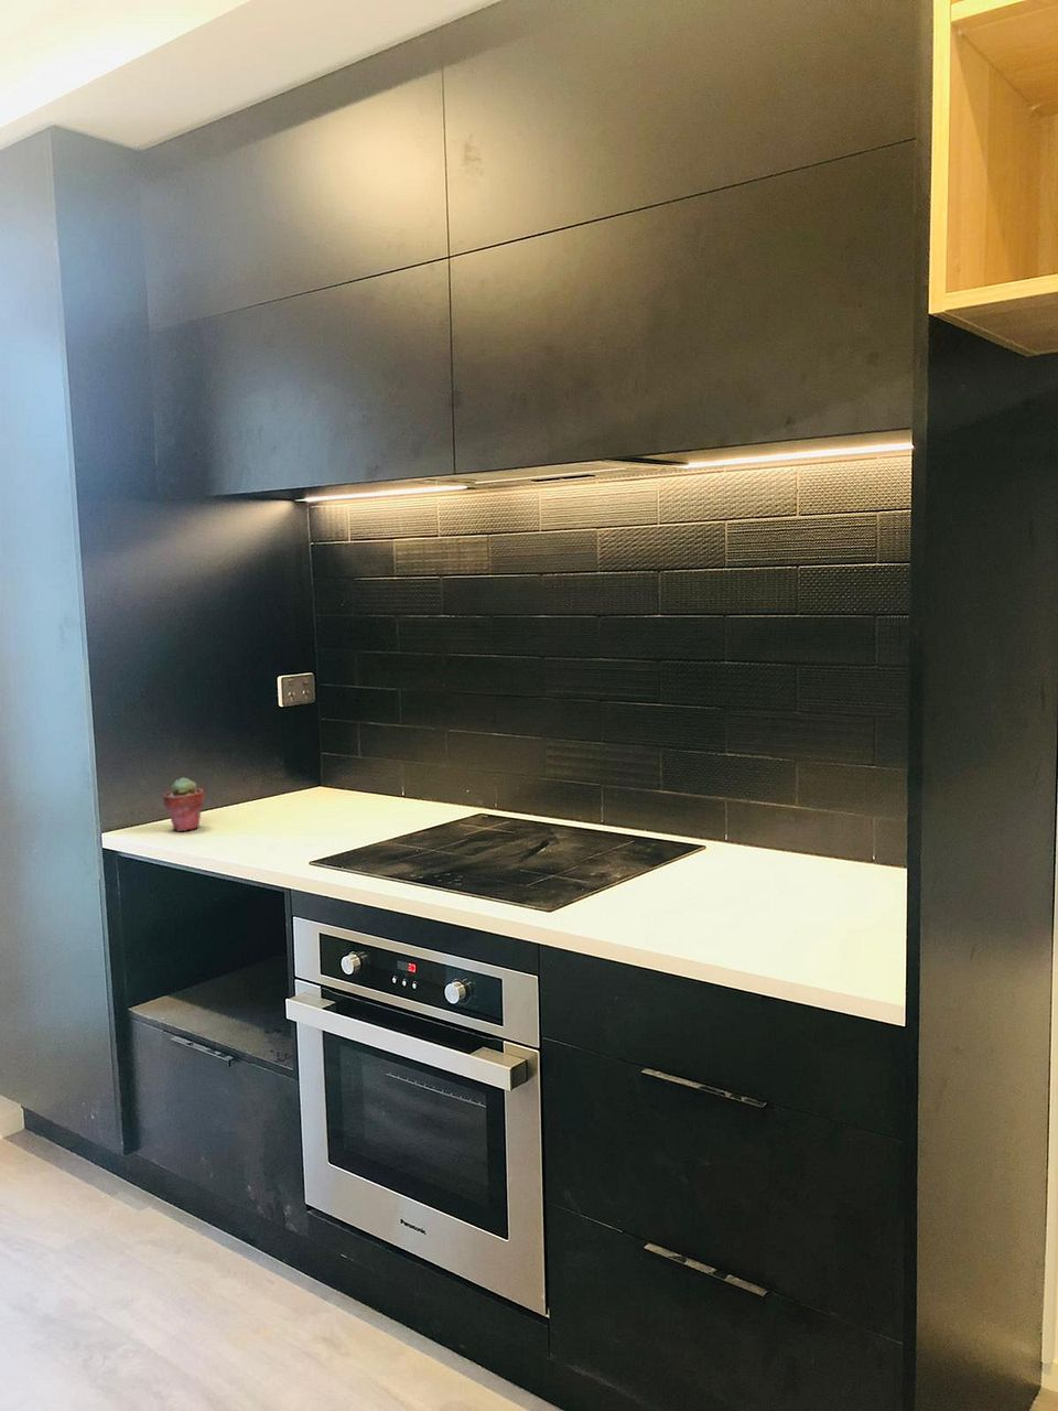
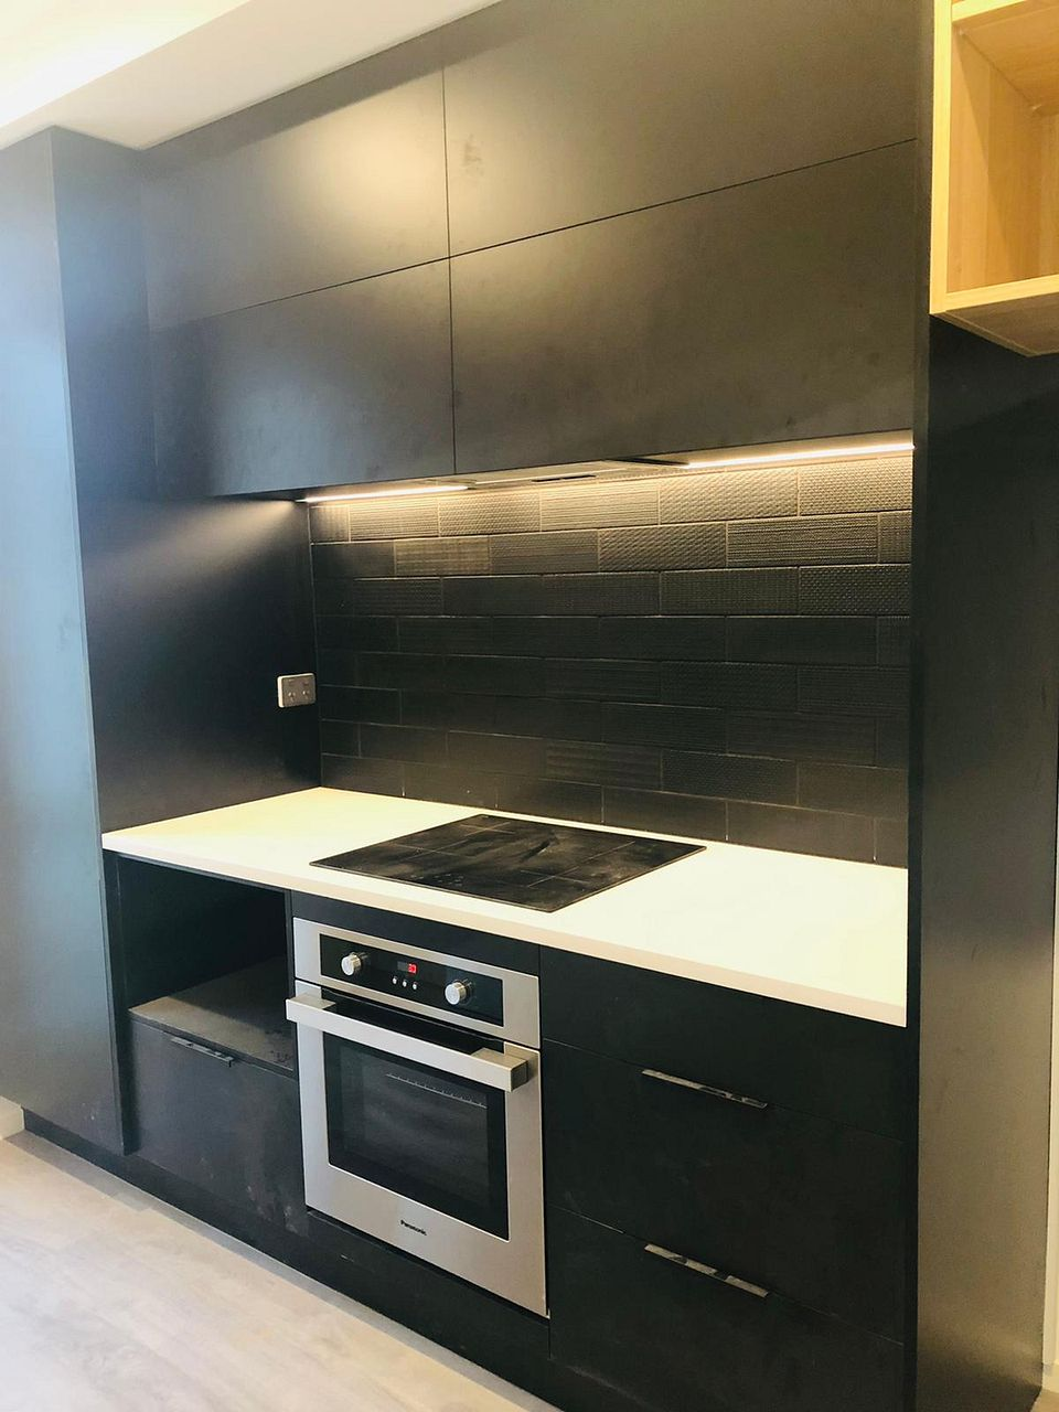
- potted succulent [162,777,204,832]
